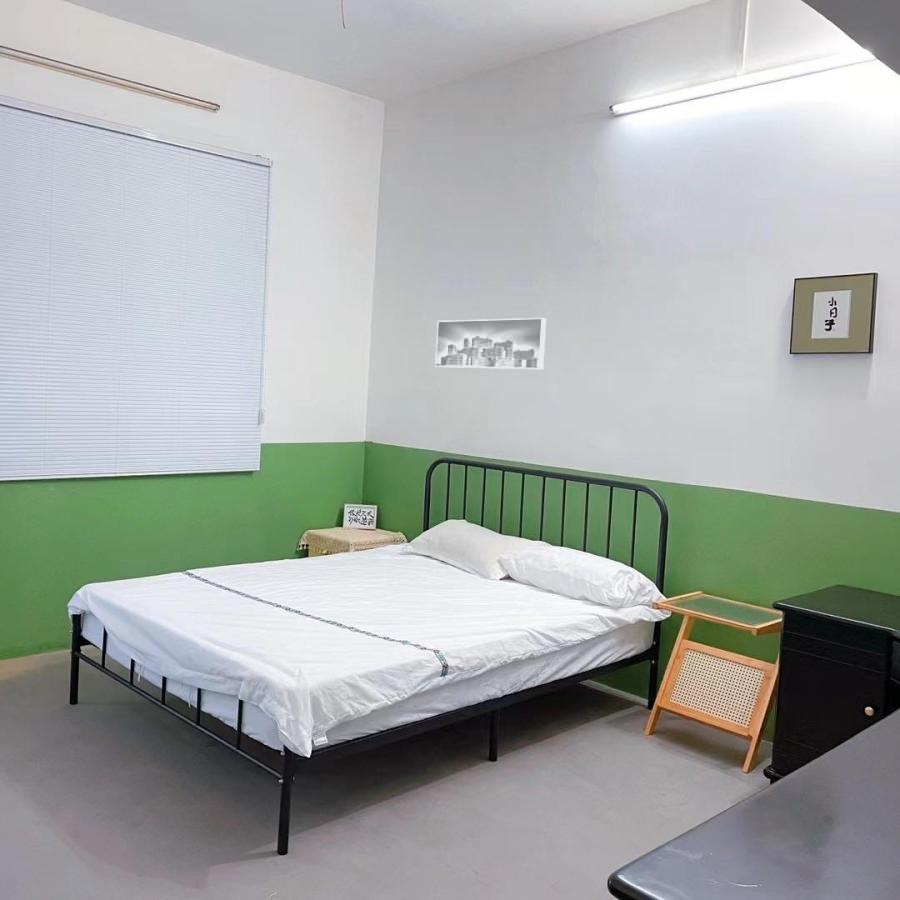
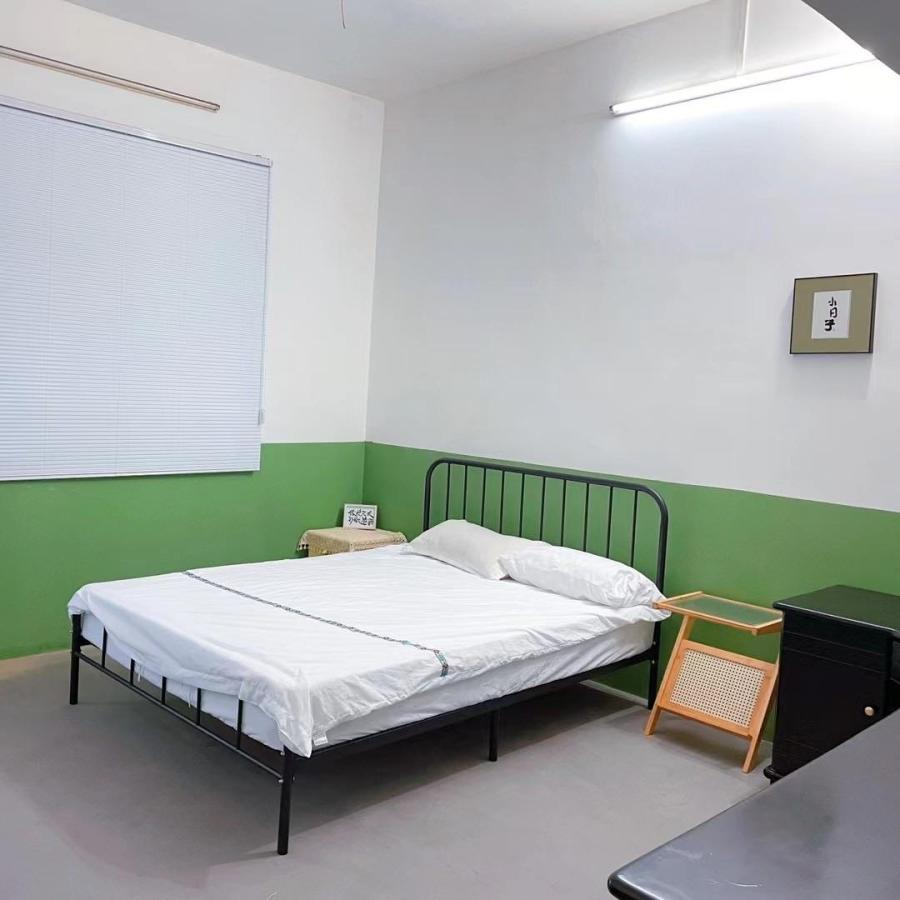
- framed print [434,317,547,370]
